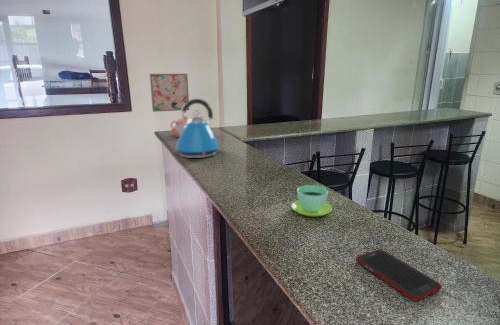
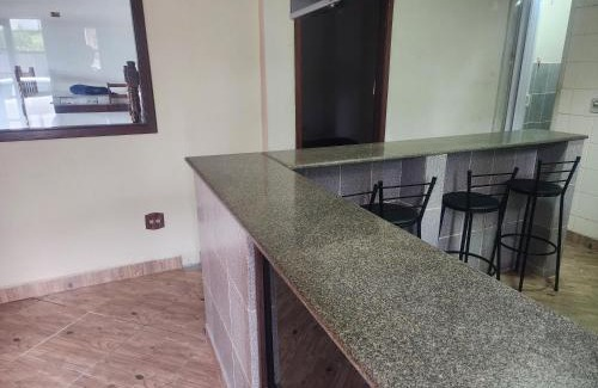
- wall art [149,73,190,113]
- cell phone [355,248,443,302]
- cup [290,184,333,217]
- kettle [173,98,223,159]
- teapot [169,115,204,138]
